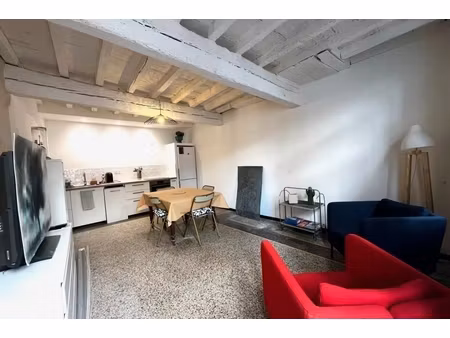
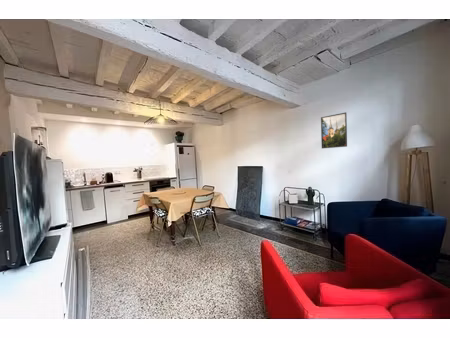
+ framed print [320,111,348,149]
